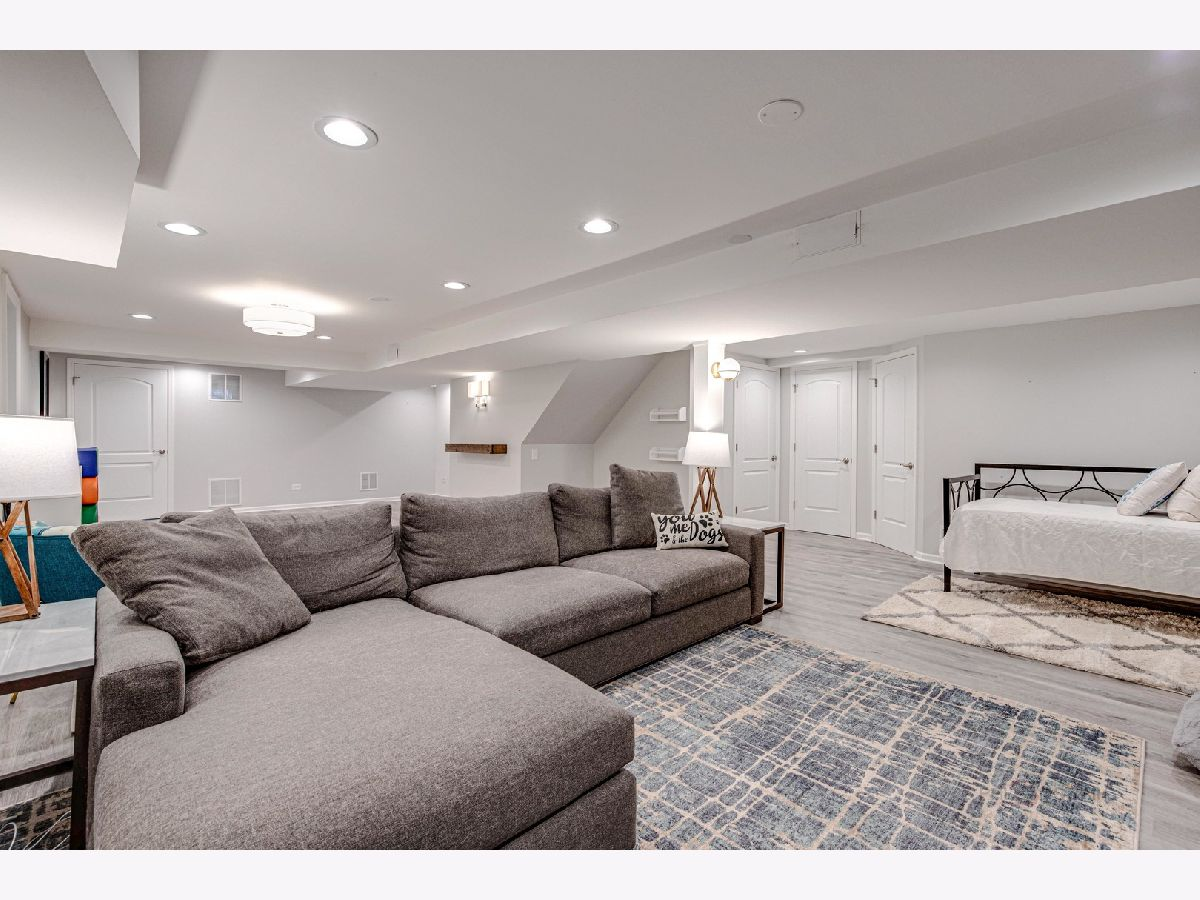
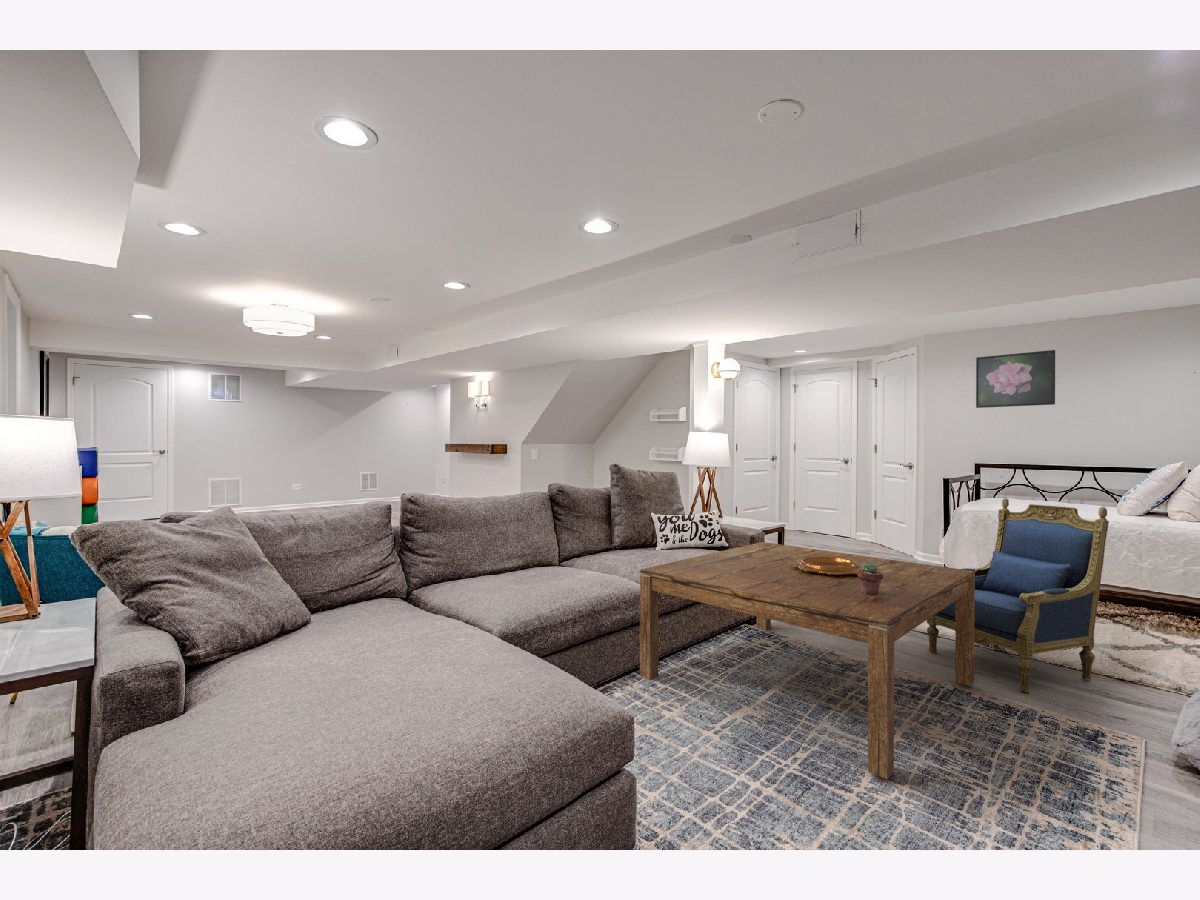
+ decorative bowl [789,556,862,576]
+ armchair [926,497,1110,694]
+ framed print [975,349,1056,409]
+ potted succulent [858,563,883,595]
+ coffee table [639,541,975,780]
